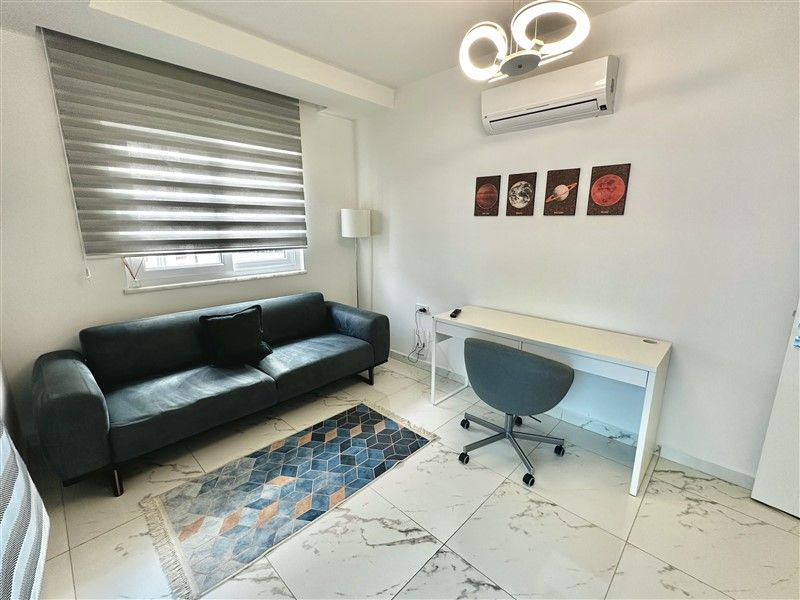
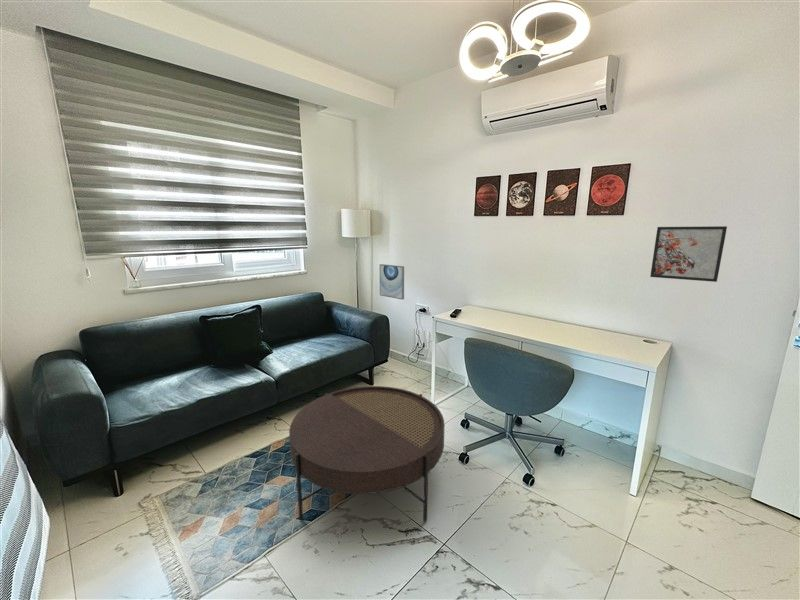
+ coffee table [288,385,446,523]
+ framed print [649,225,728,283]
+ wall art [379,263,405,300]
